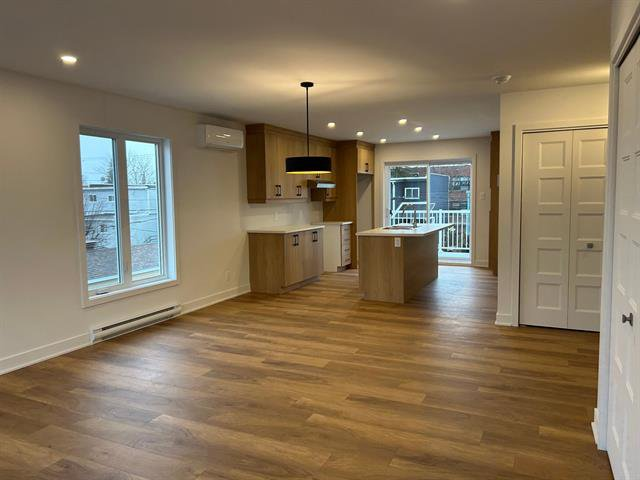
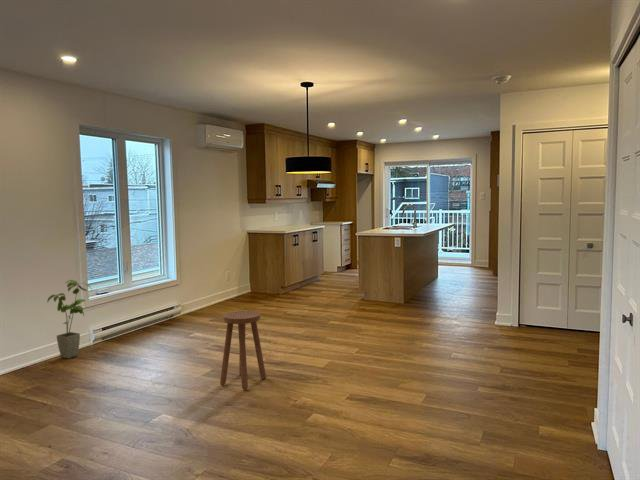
+ house plant [46,279,93,359]
+ stool [219,310,267,390]
